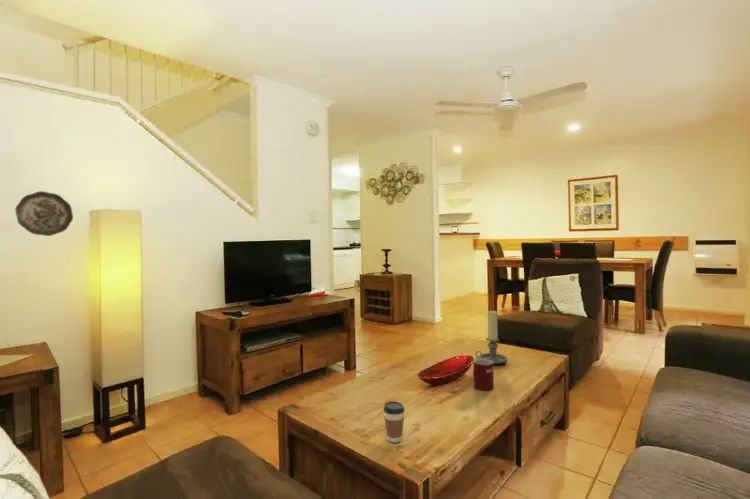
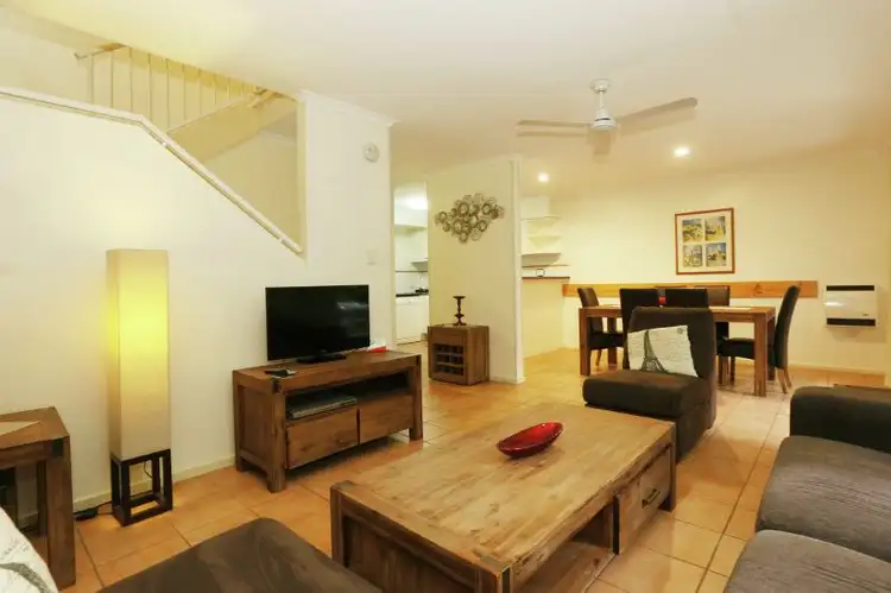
- candle holder [475,309,509,365]
- decorative plate [14,190,74,237]
- mug [472,358,495,392]
- coffee cup [382,400,406,444]
